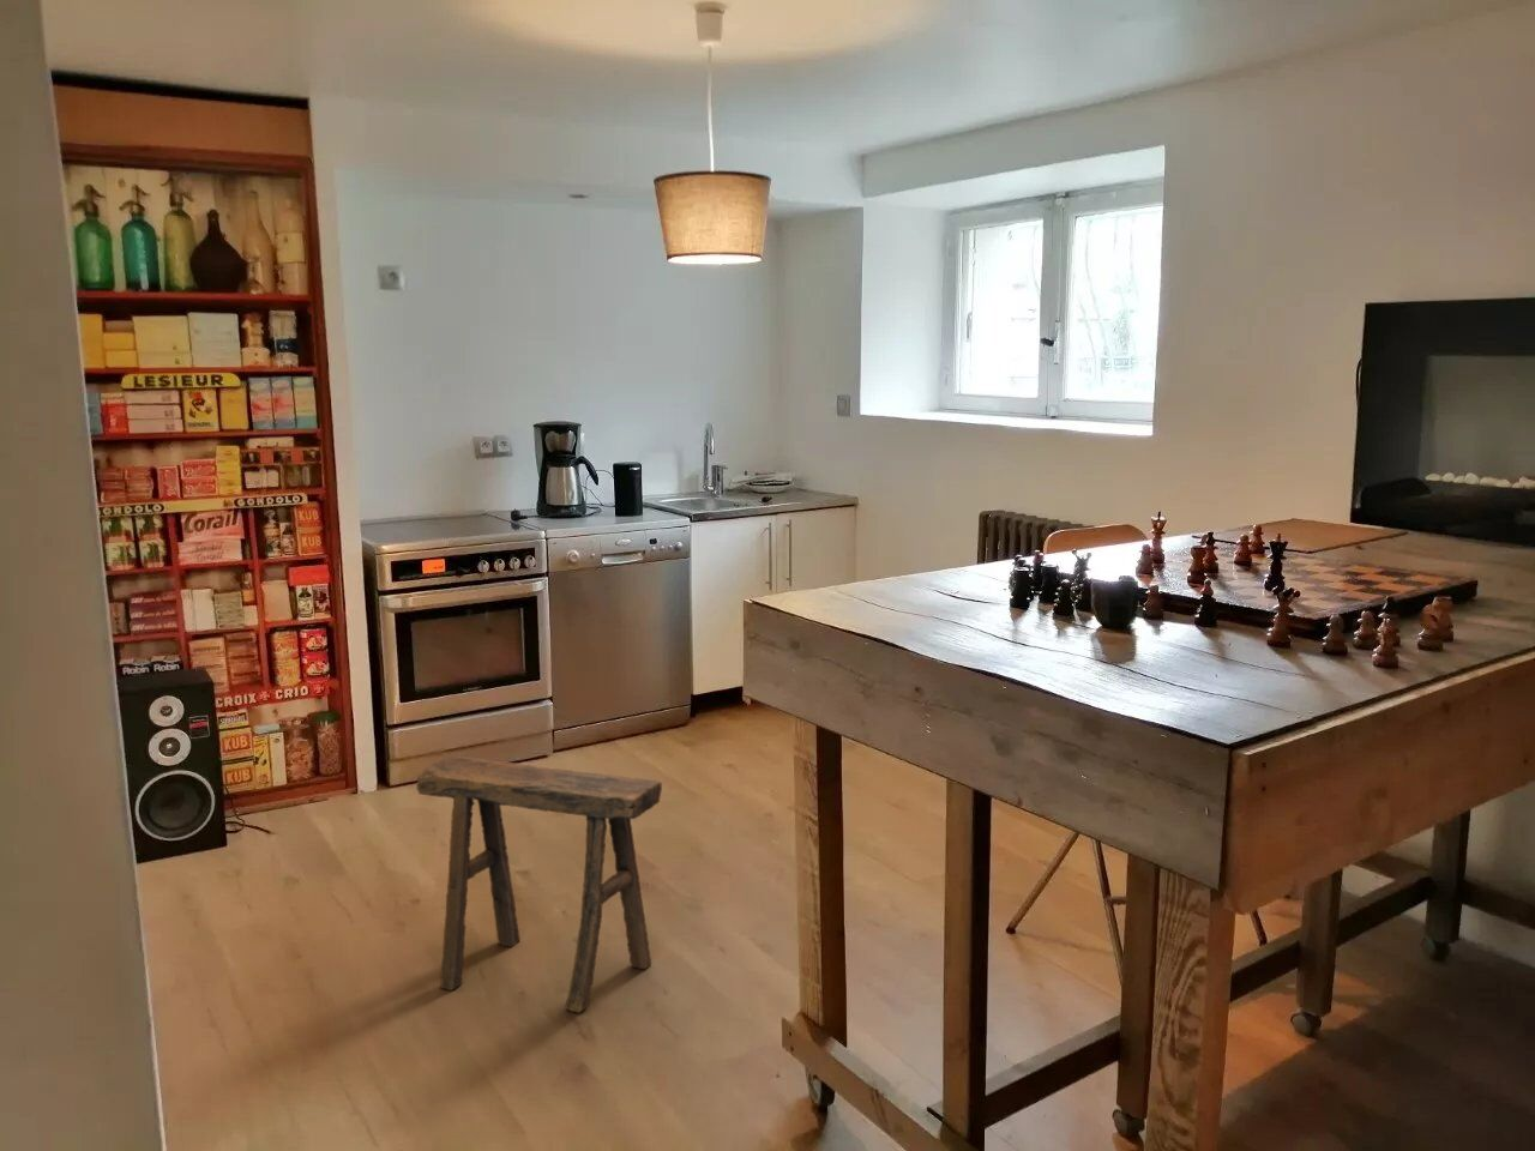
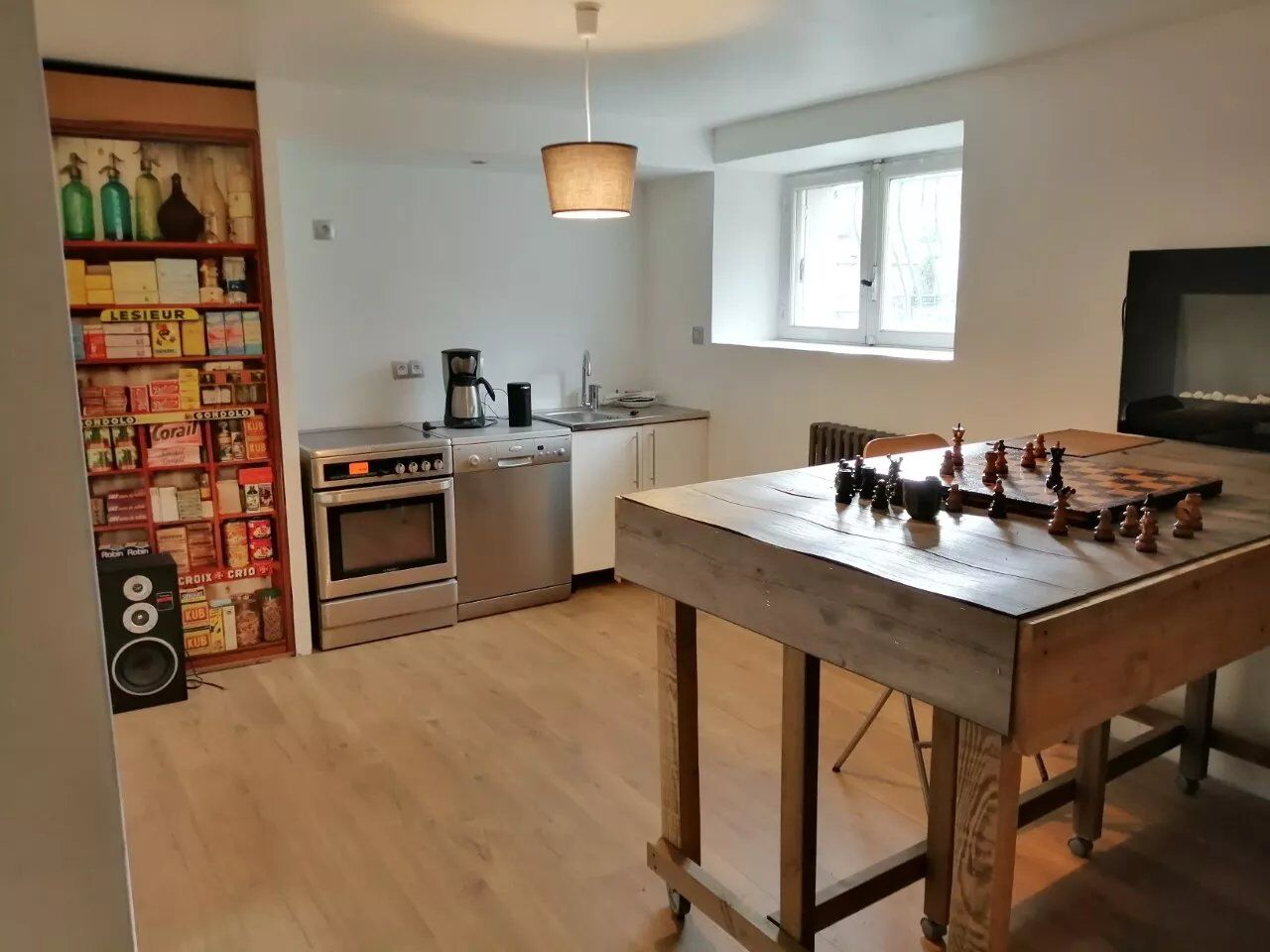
- stool [415,754,664,1014]
